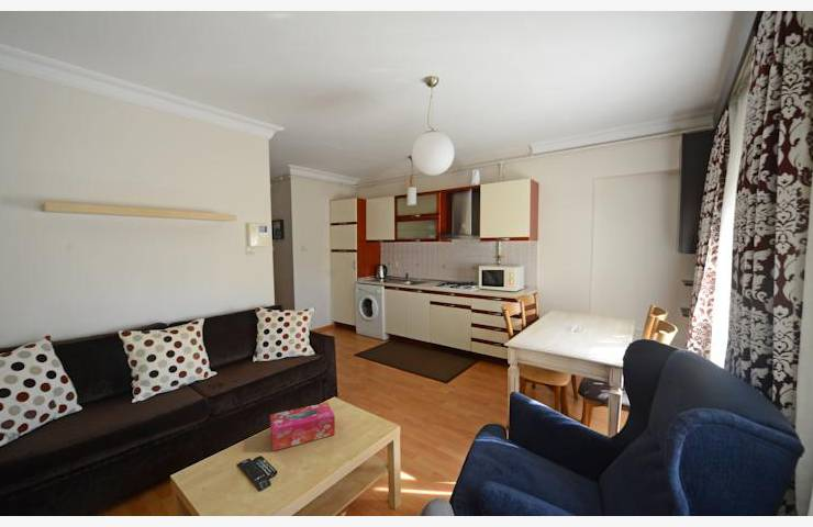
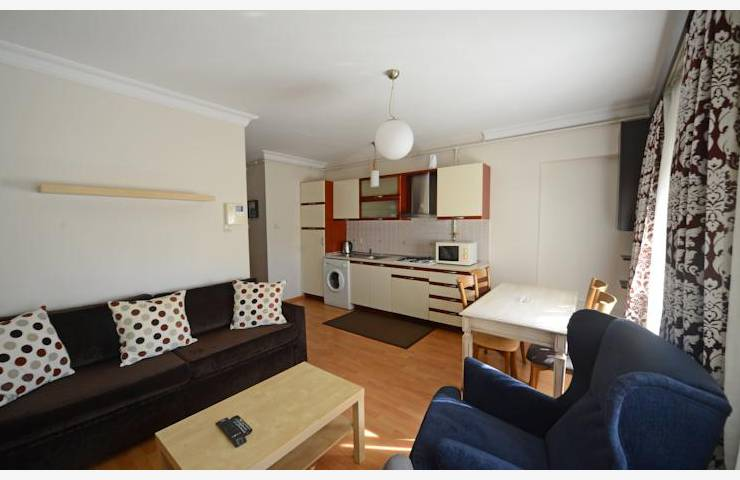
- tissue box [269,402,336,452]
